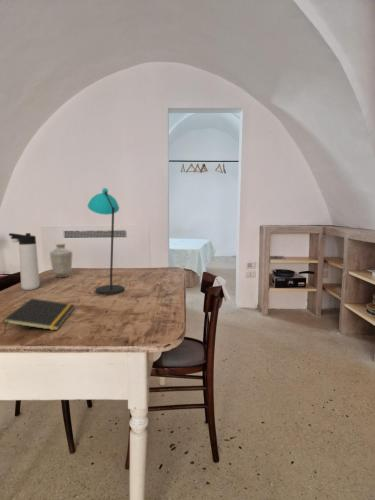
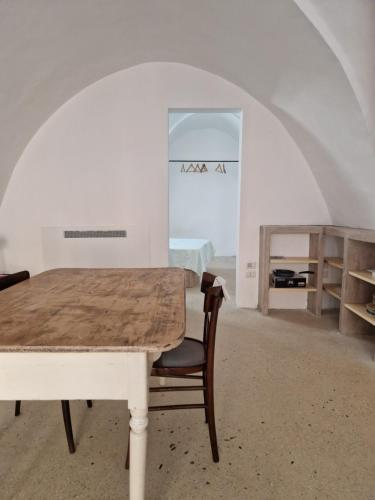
- vase [49,243,73,278]
- notepad [2,297,76,334]
- thermos bottle [8,232,41,291]
- desk lamp [87,187,125,295]
